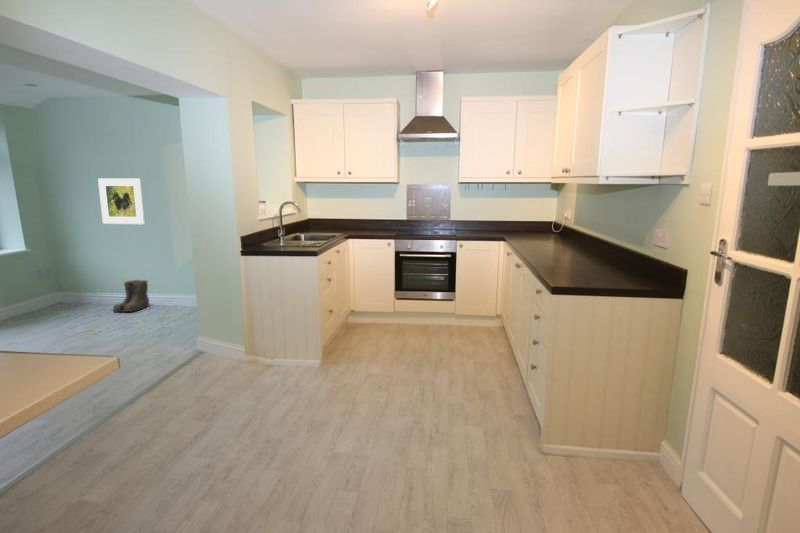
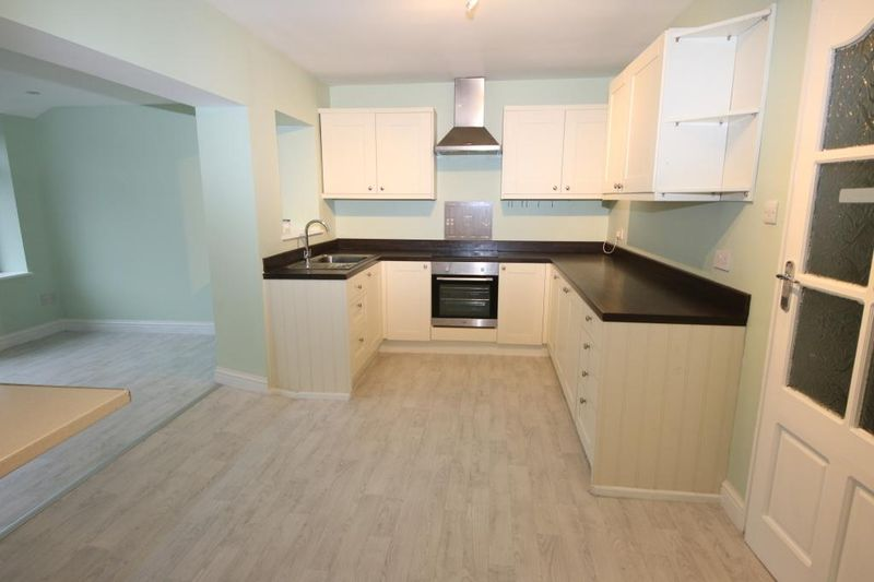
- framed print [97,177,146,225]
- boots [112,279,151,313]
